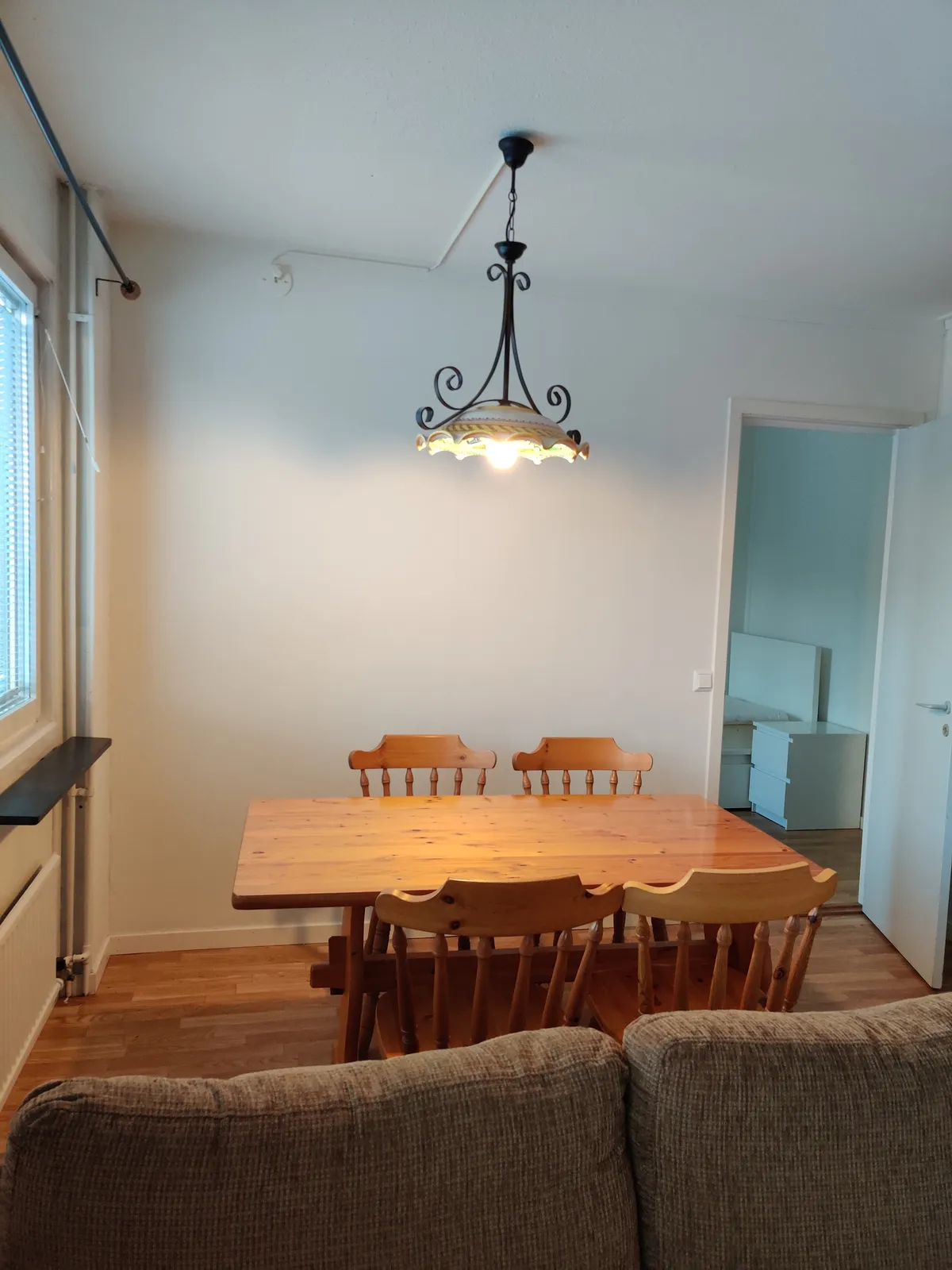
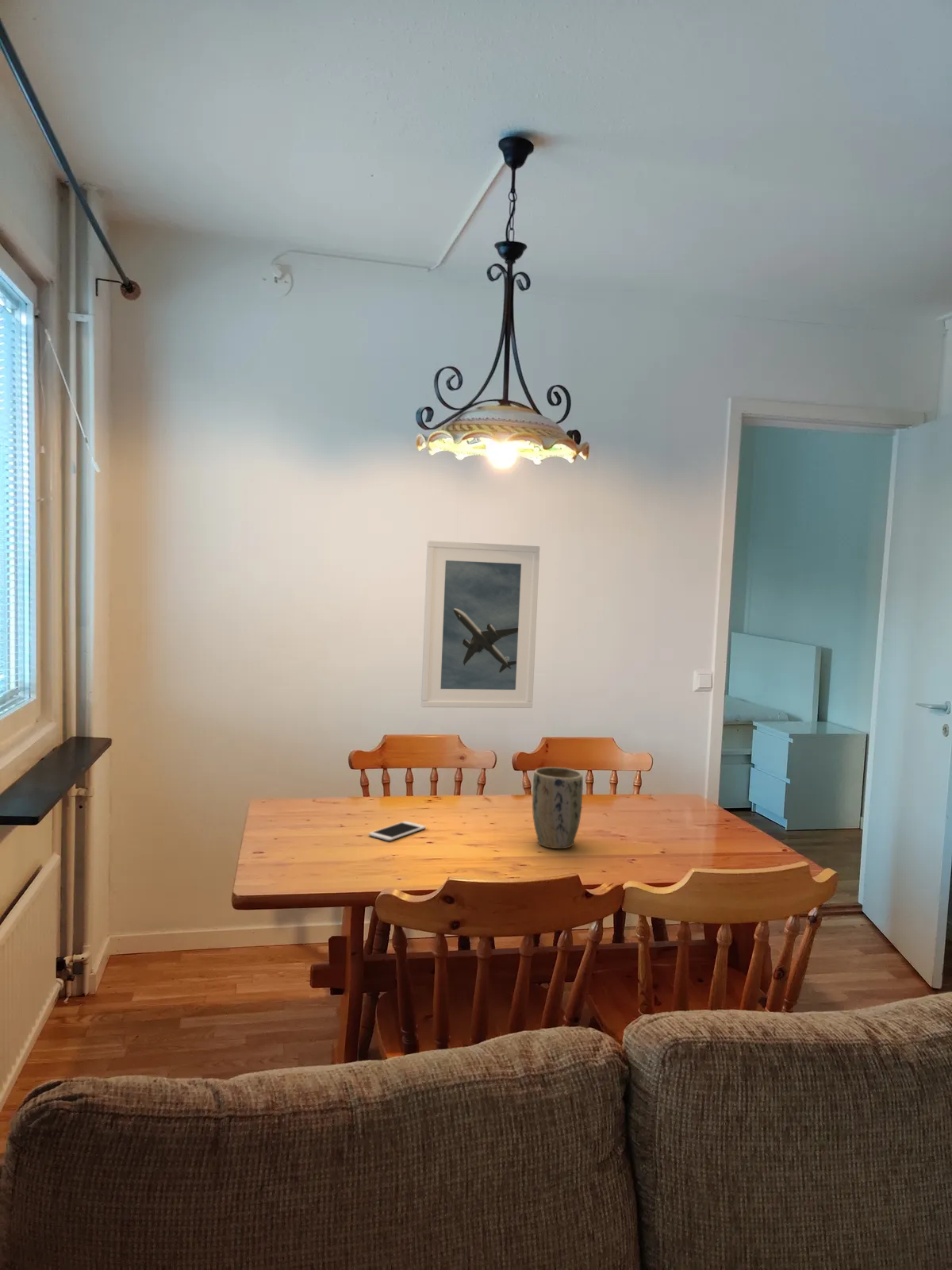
+ cell phone [368,821,427,841]
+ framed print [420,540,540,709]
+ plant pot [532,766,584,849]
